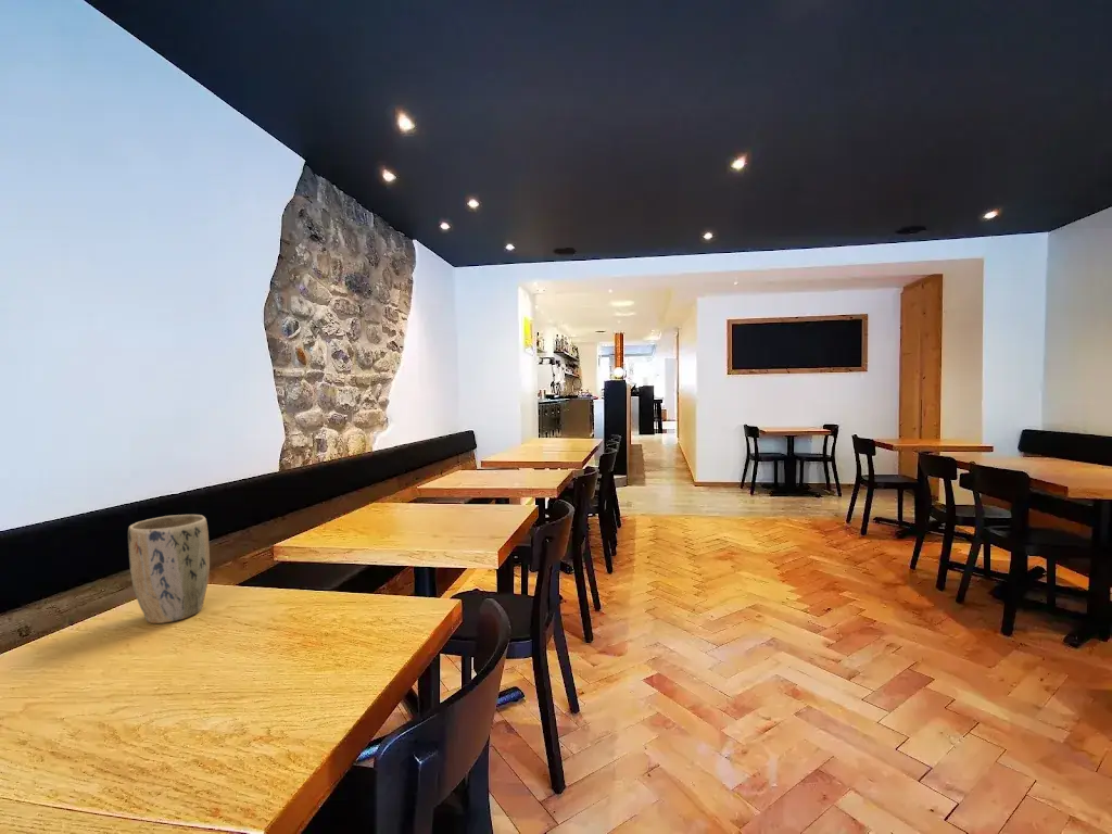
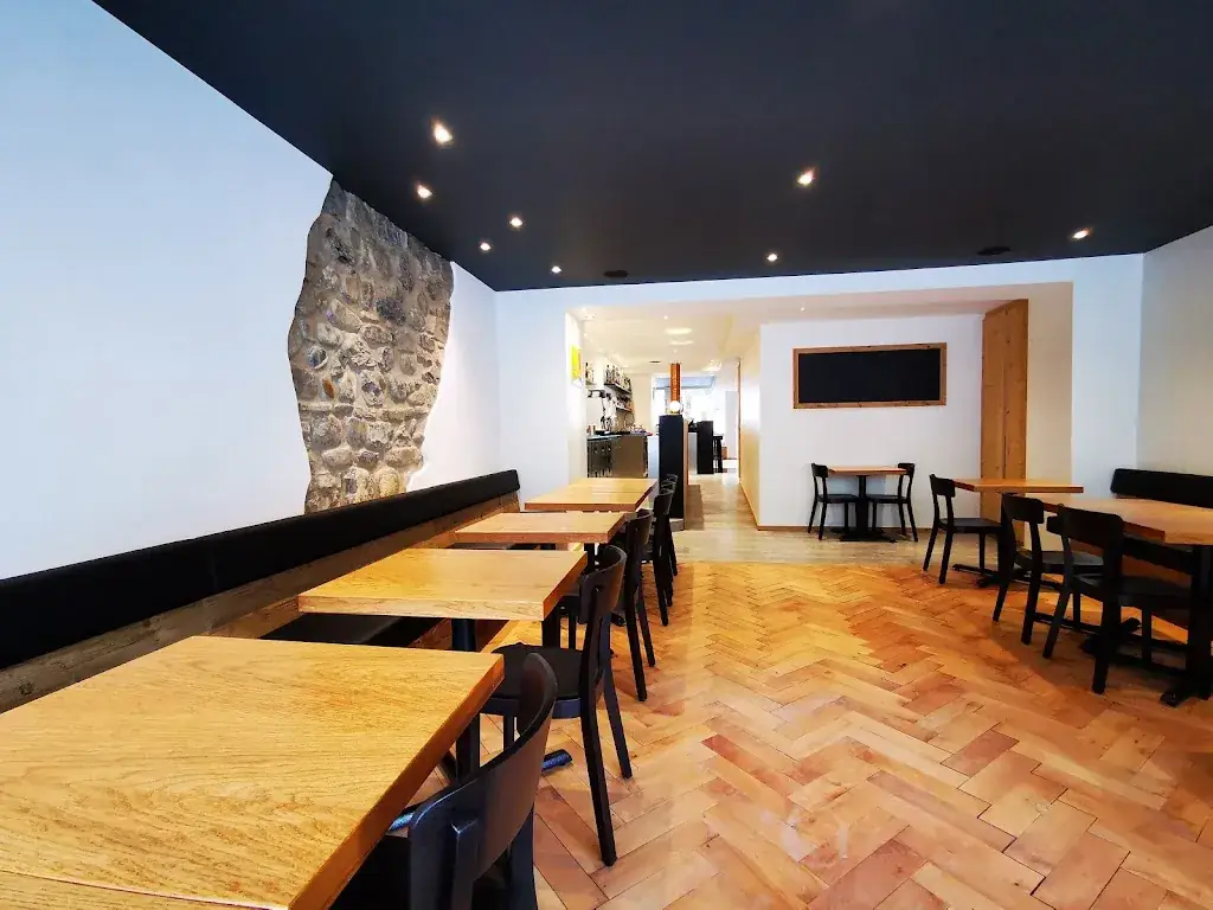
- plant pot [127,514,211,624]
